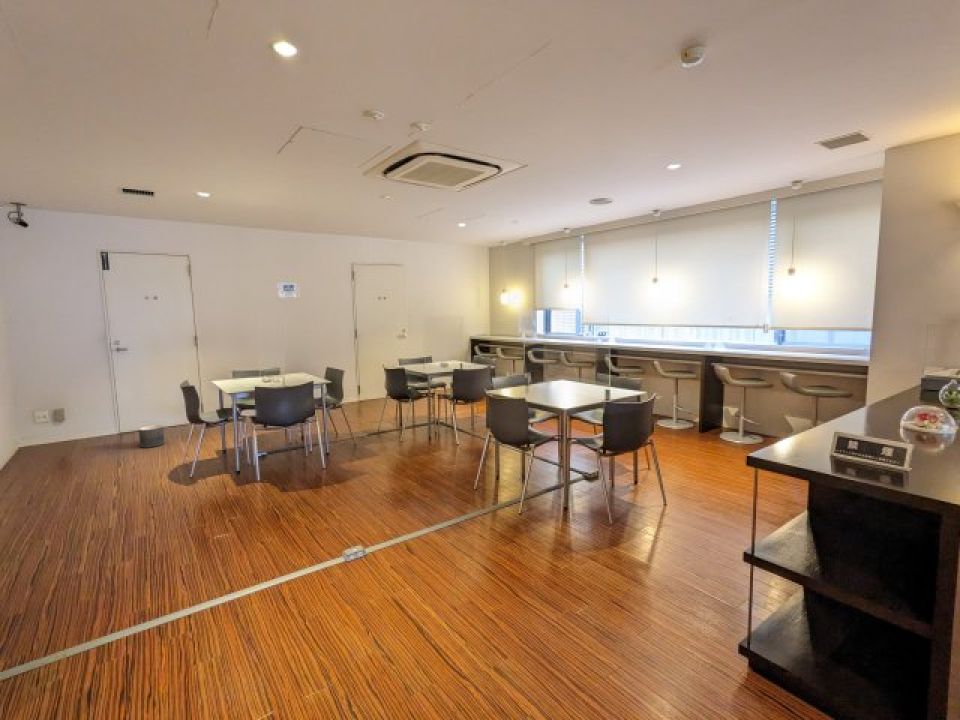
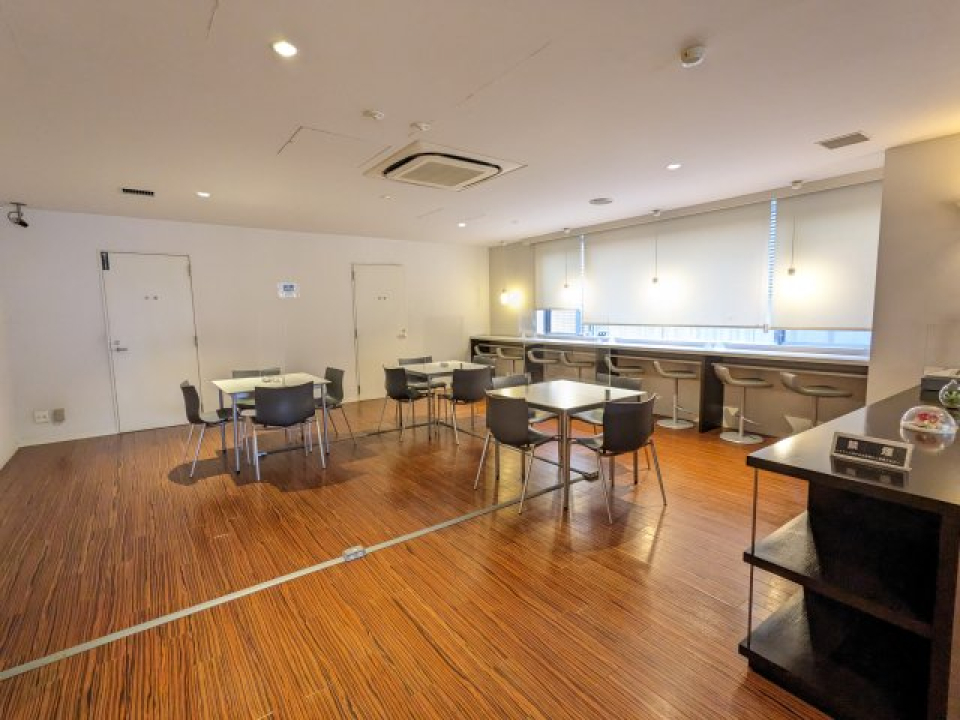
- planter [138,424,165,449]
